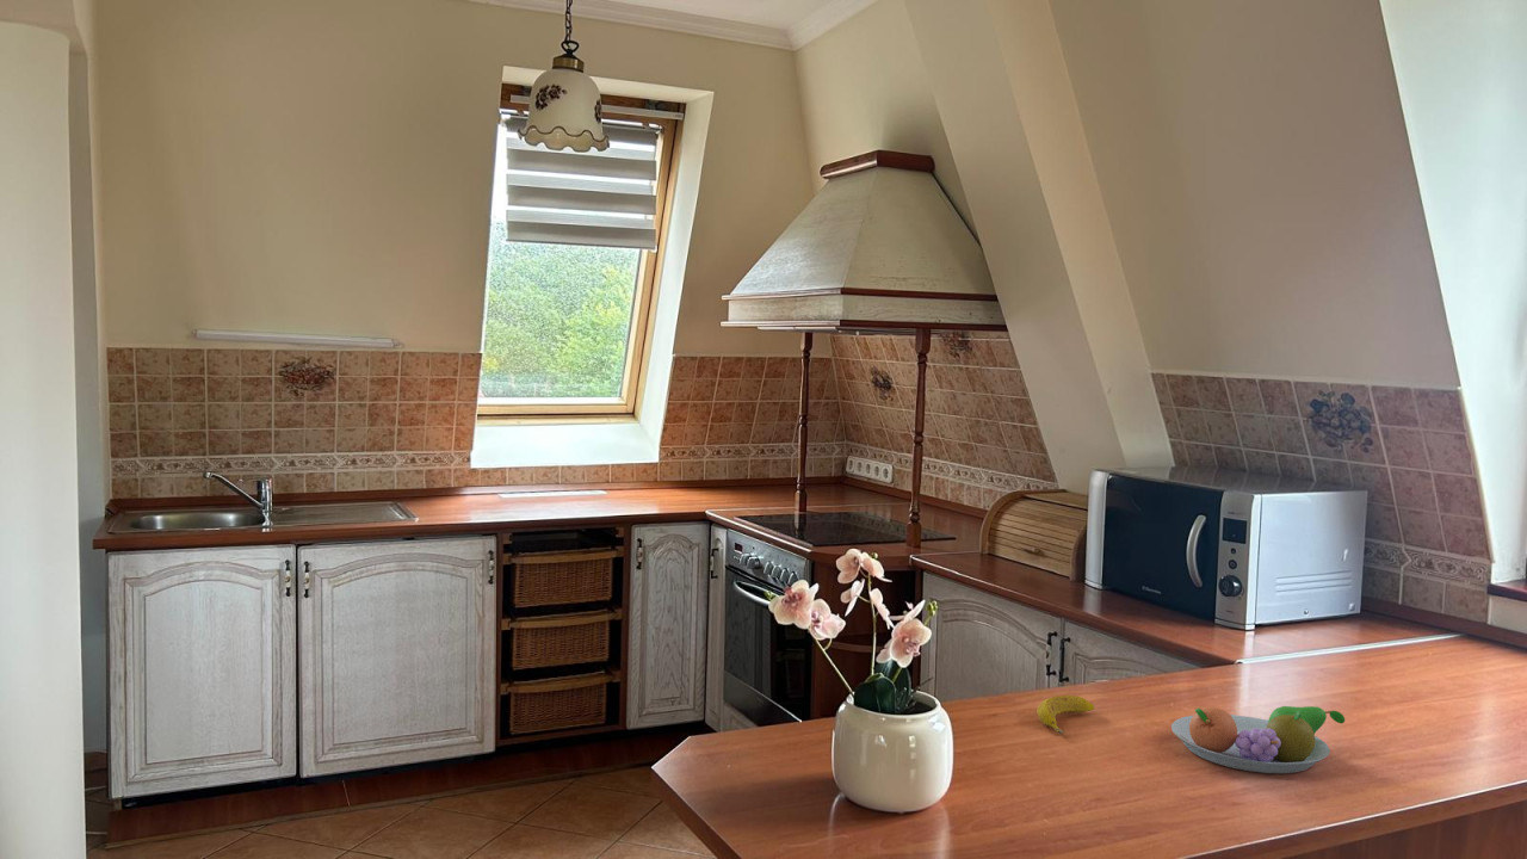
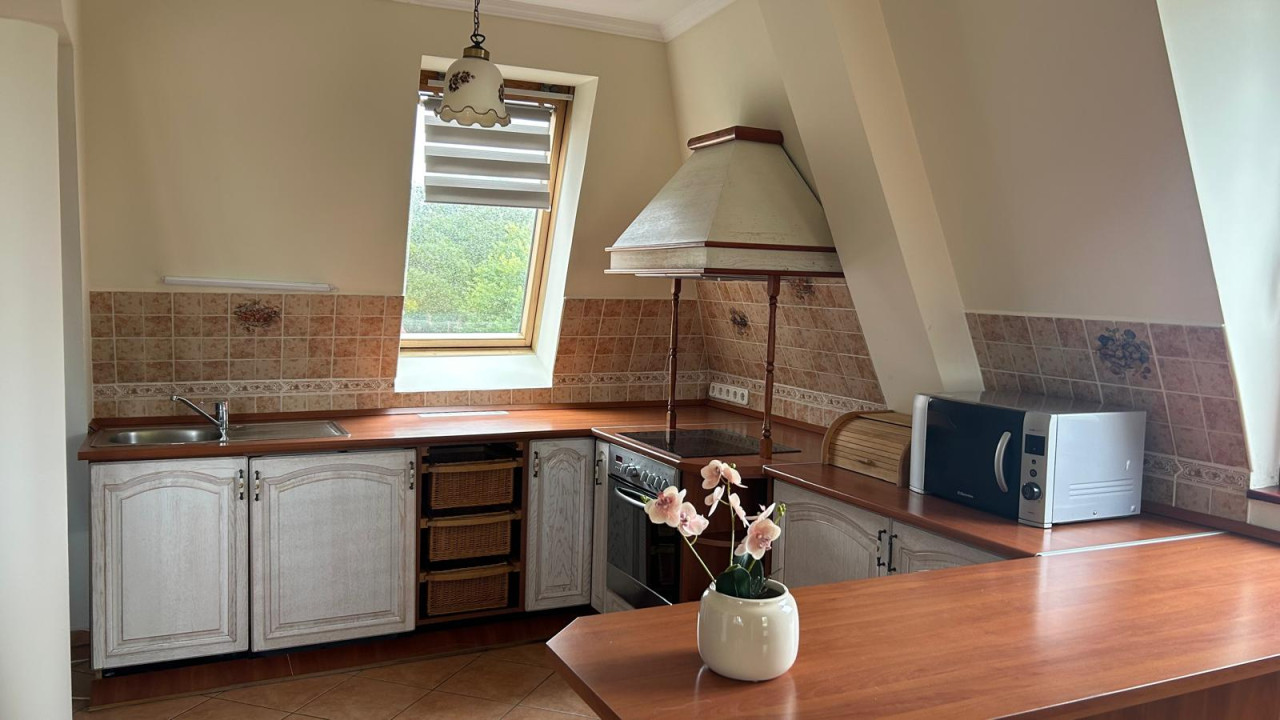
- fruit bowl [1170,705,1346,774]
- banana [1035,694,1095,735]
